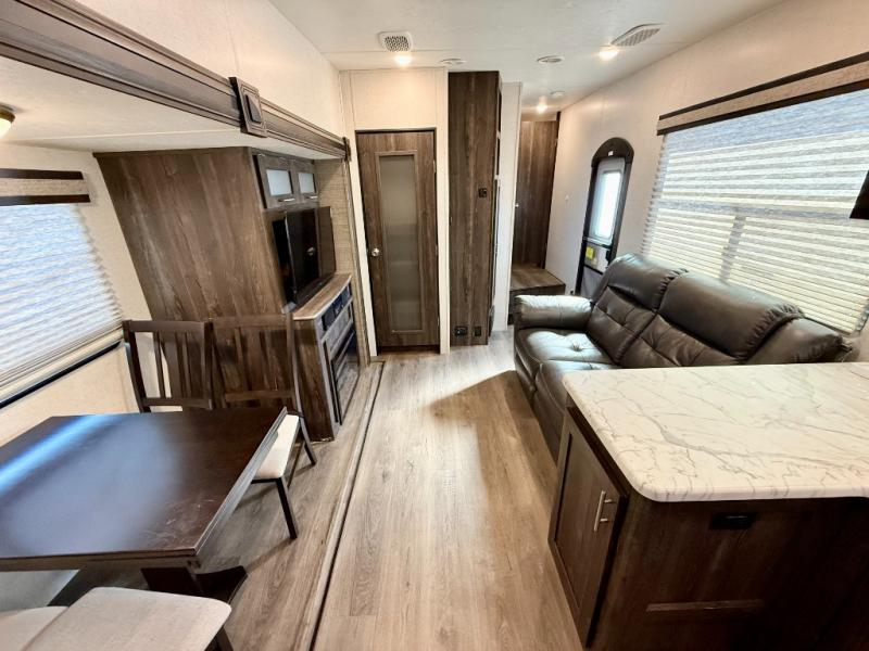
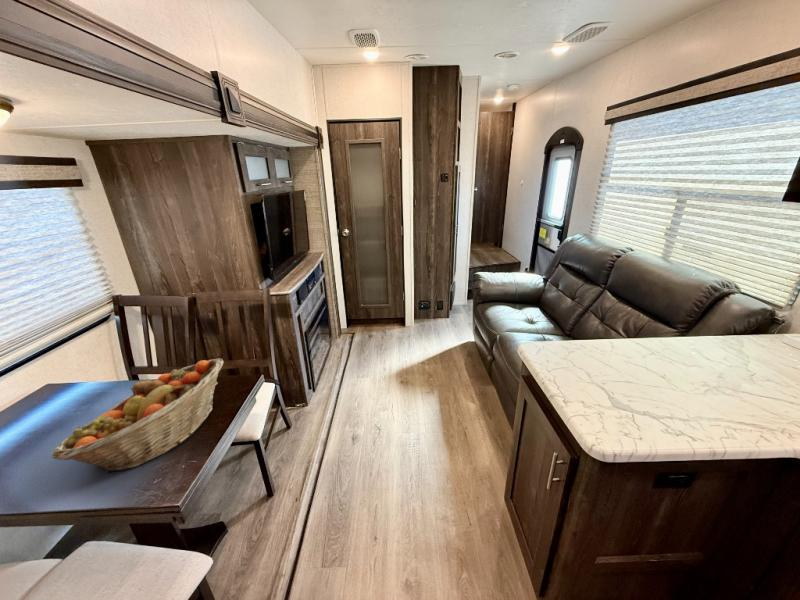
+ fruit basket [50,358,224,475]
